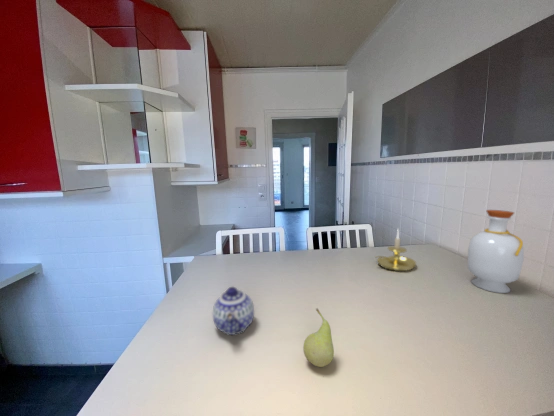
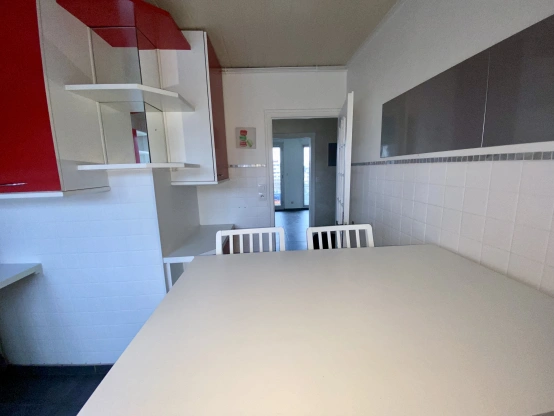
- fruit [302,307,335,368]
- candle holder [374,227,417,272]
- bottle [467,209,525,294]
- teapot [212,286,255,336]
